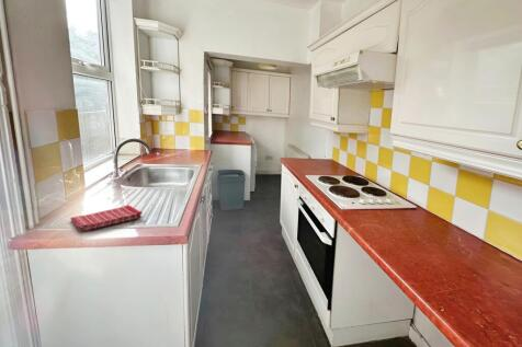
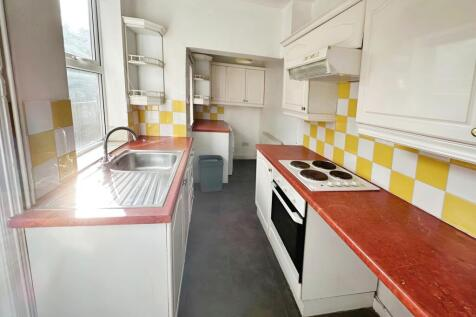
- dish towel [69,204,143,233]
